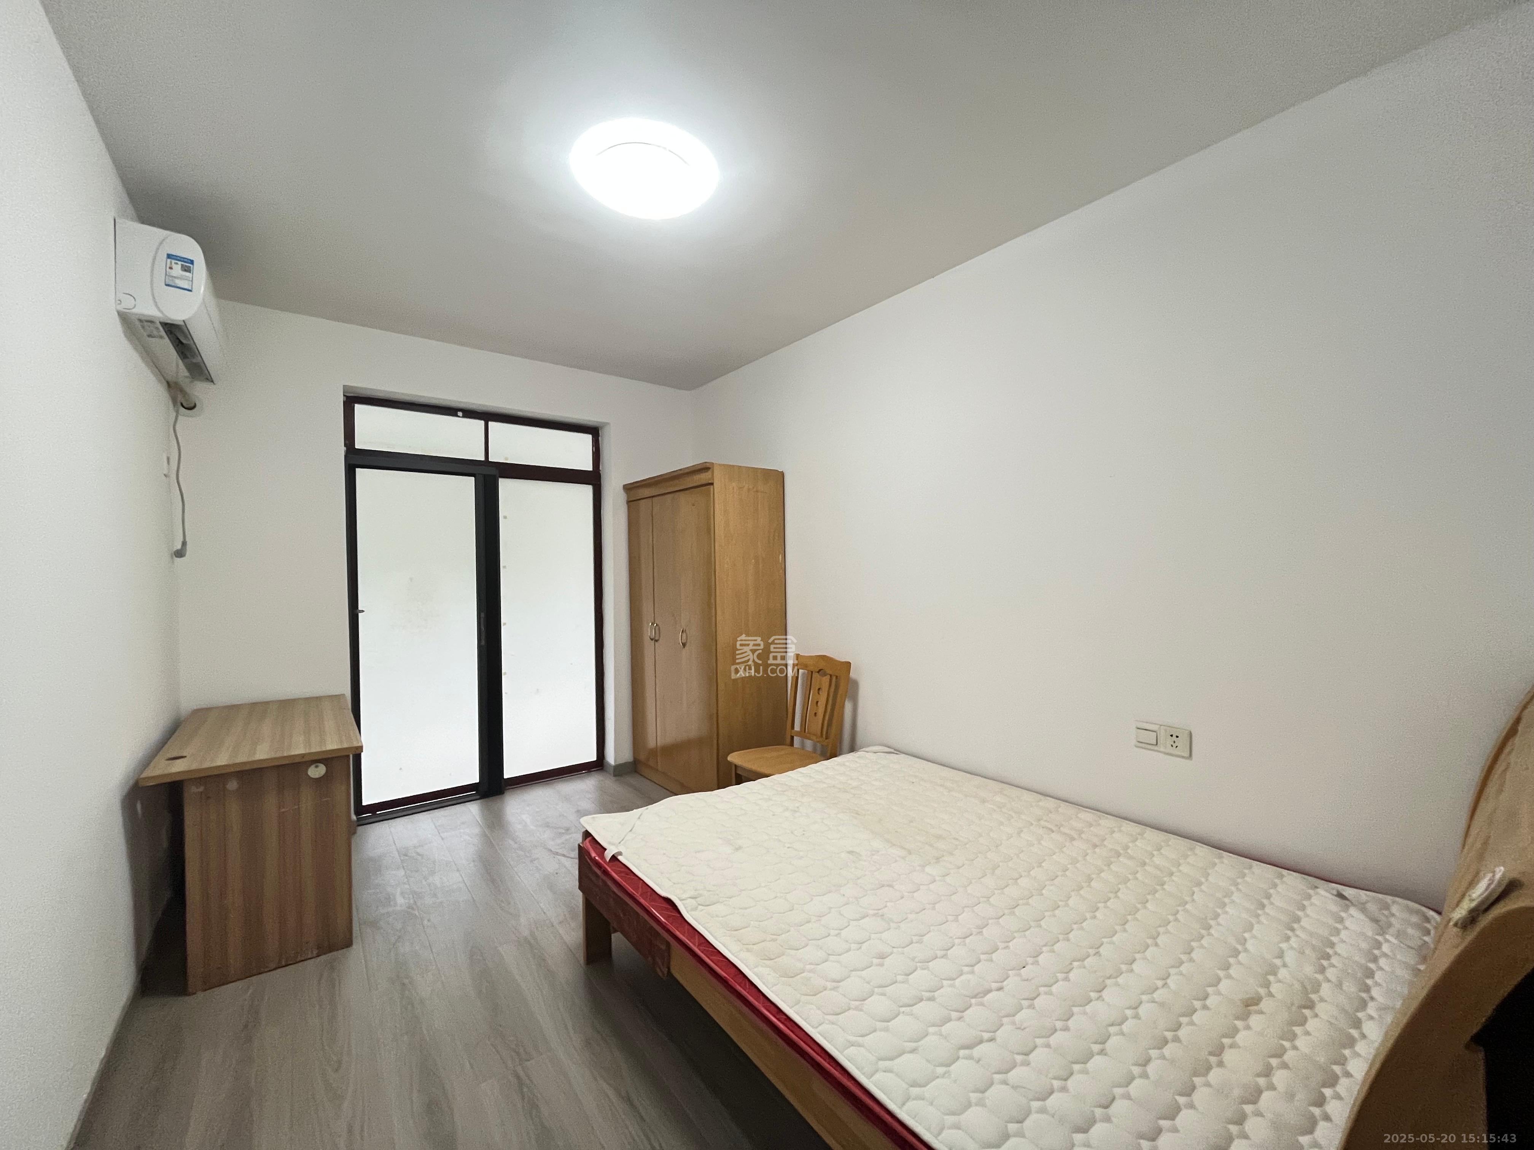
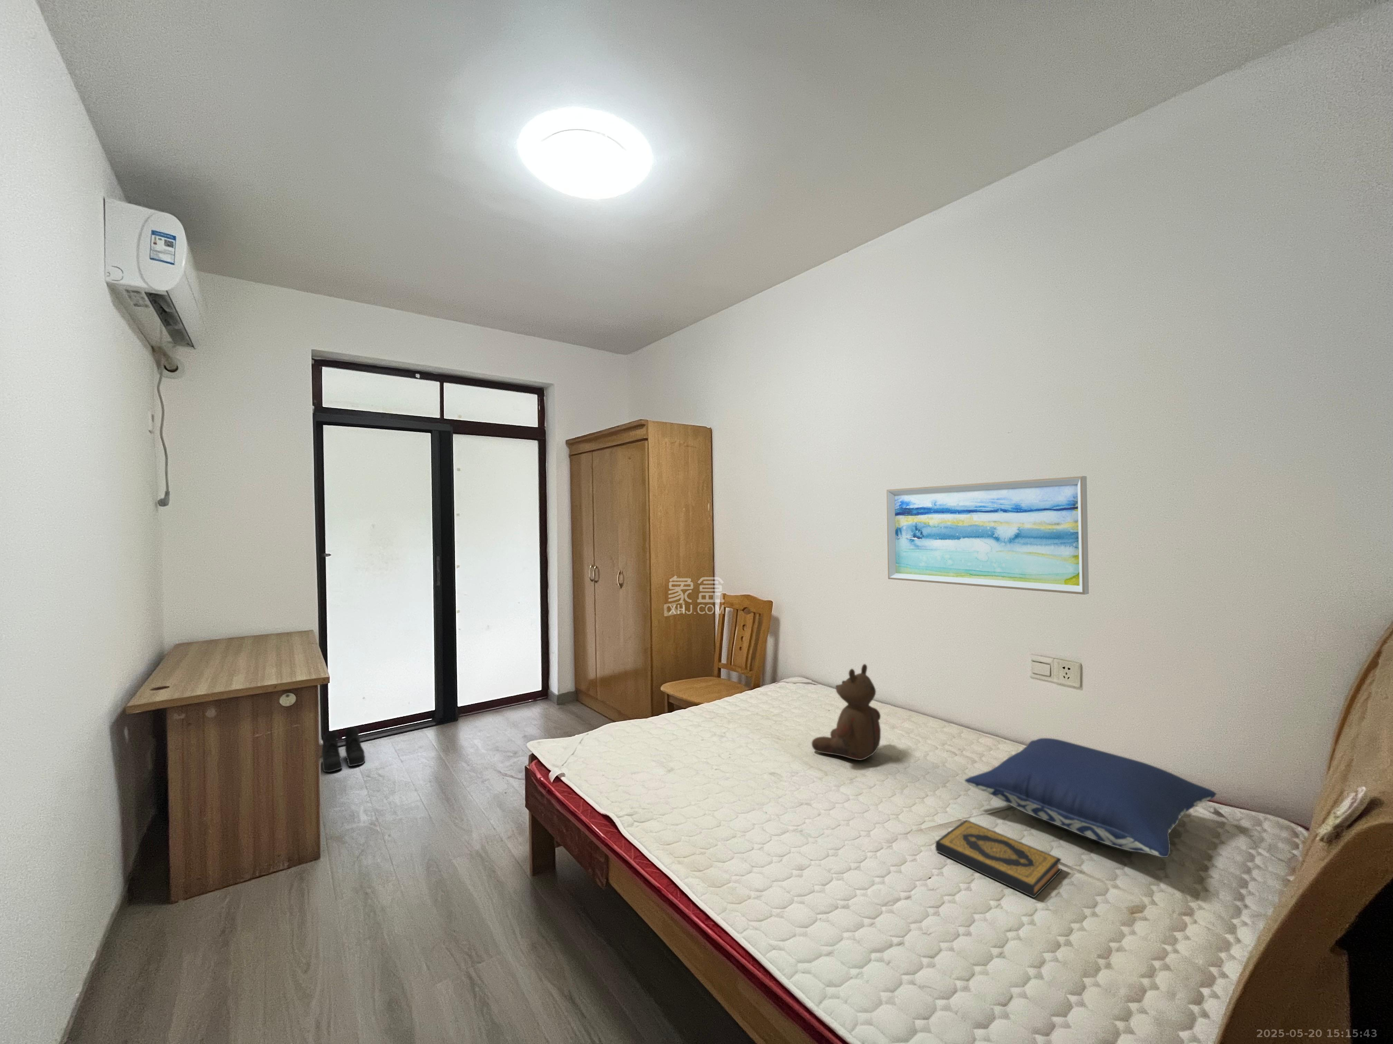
+ boots [321,726,365,772]
+ pillow [964,738,1218,858]
+ wall art [886,475,1089,595]
+ hardback book [936,819,1062,898]
+ teddy bear [812,663,881,761]
